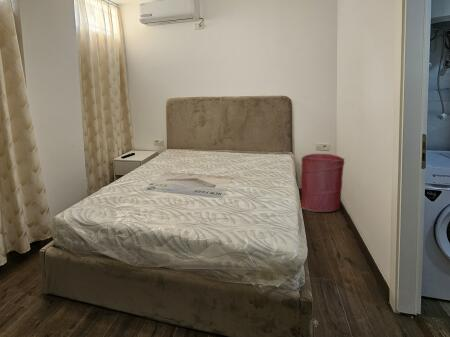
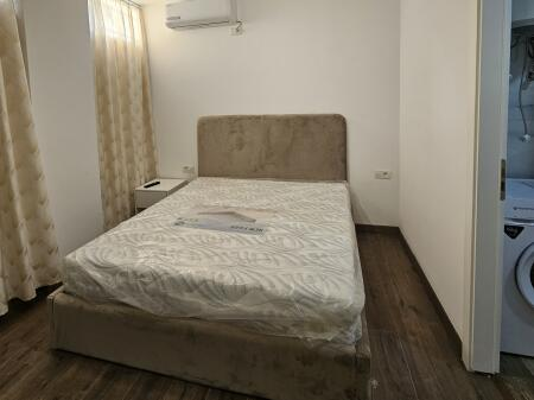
- laundry hamper [300,153,345,213]
